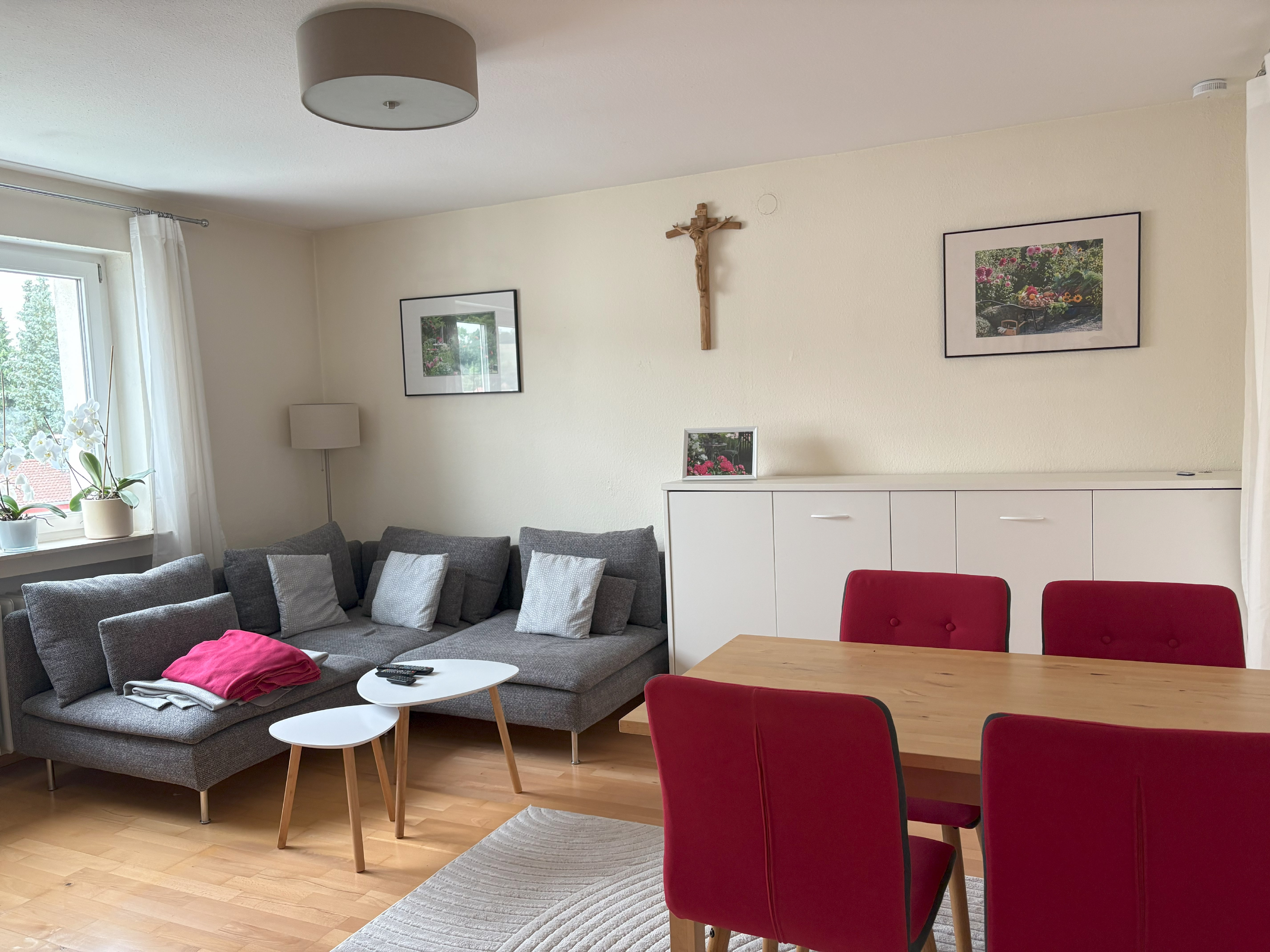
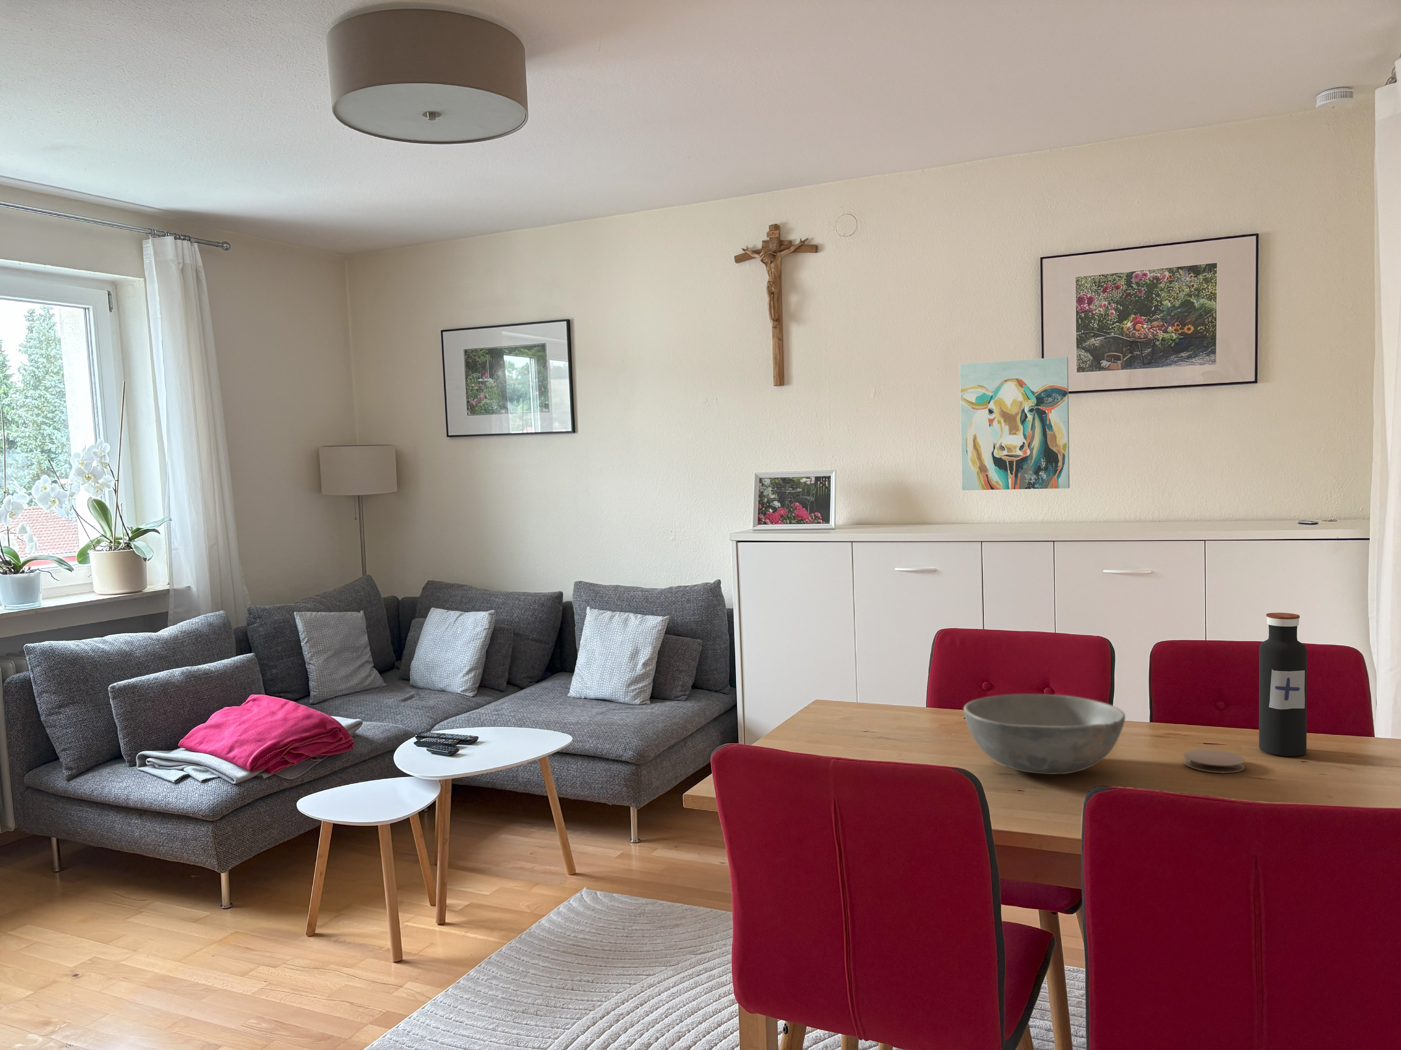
+ coaster [1183,749,1245,773]
+ wall art [960,356,1070,491]
+ bowl [963,694,1125,774]
+ water bottle [1259,612,1307,757]
